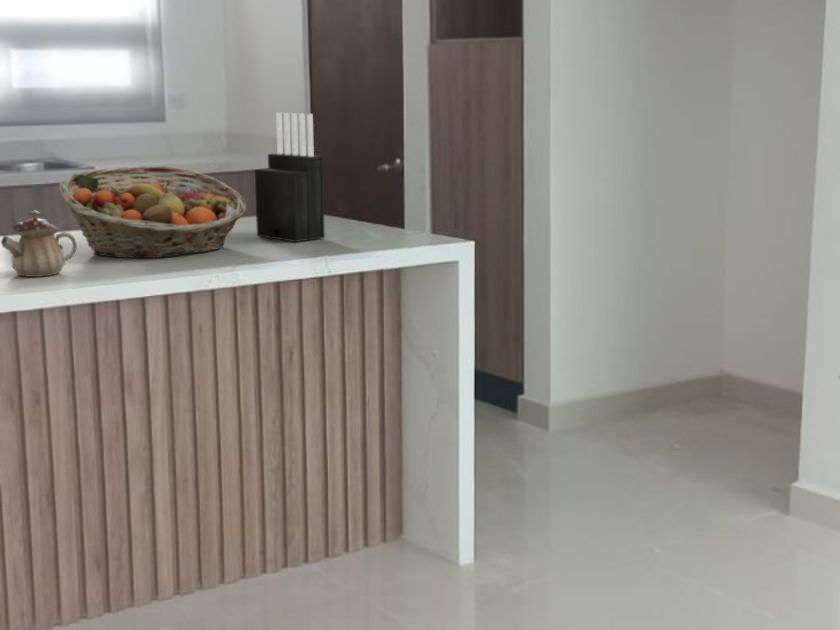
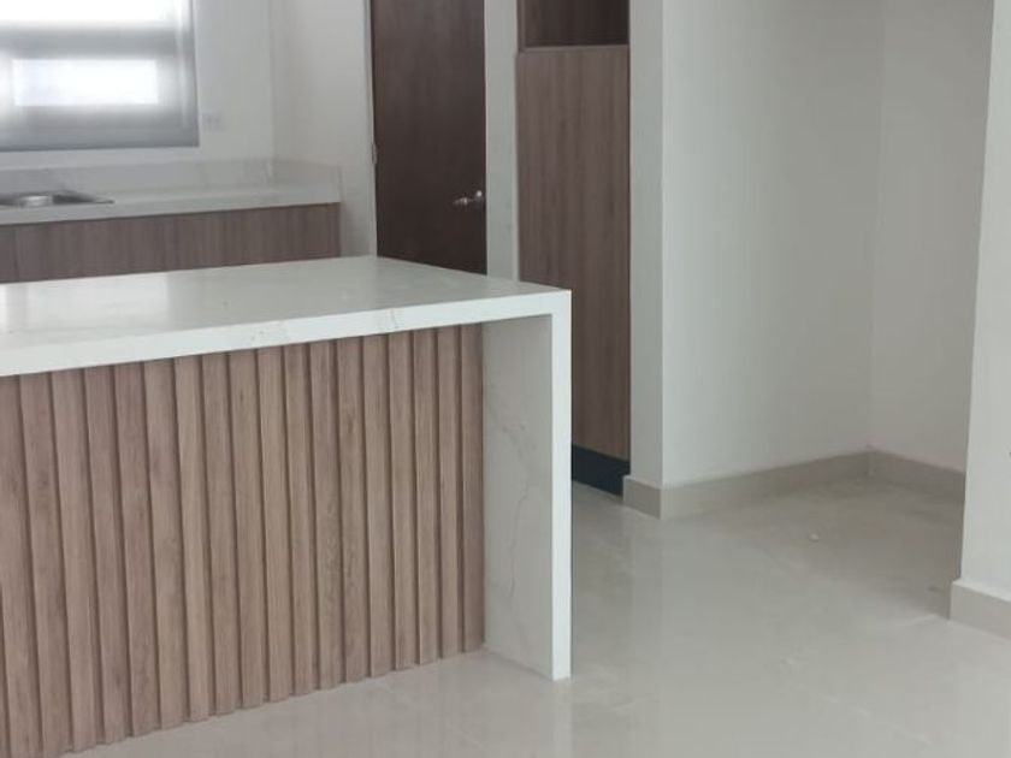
- knife block [254,112,326,243]
- fruit basket [58,165,248,259]
- teapot [0,209,78,278]
